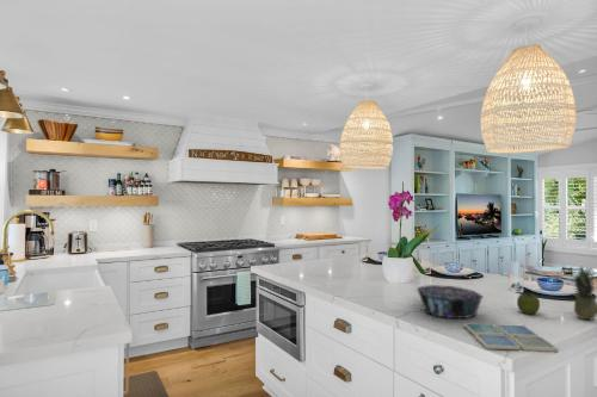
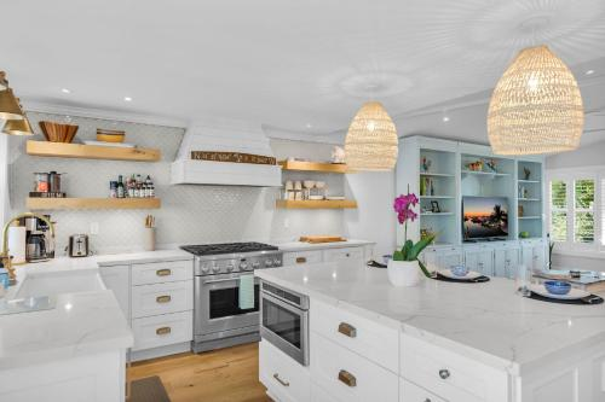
- fruit [570,265,597,321]
- decorative bowl [416,284,485,320]
- drink coaster [463,323,559,353]
- apple [516,292,541,315]
